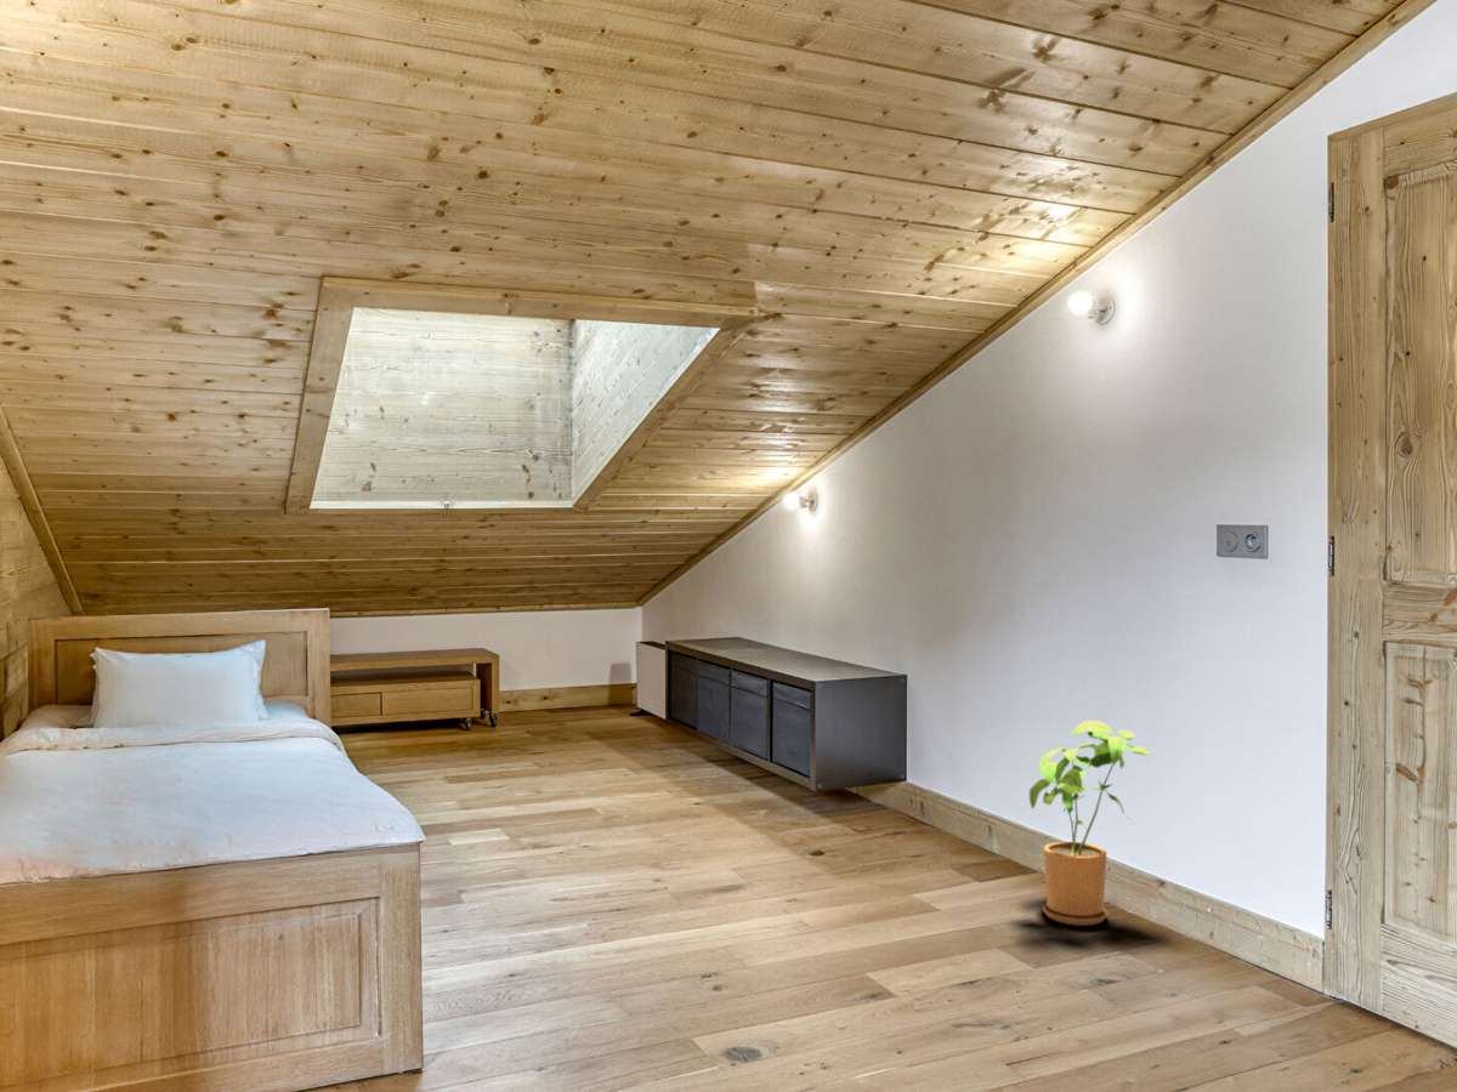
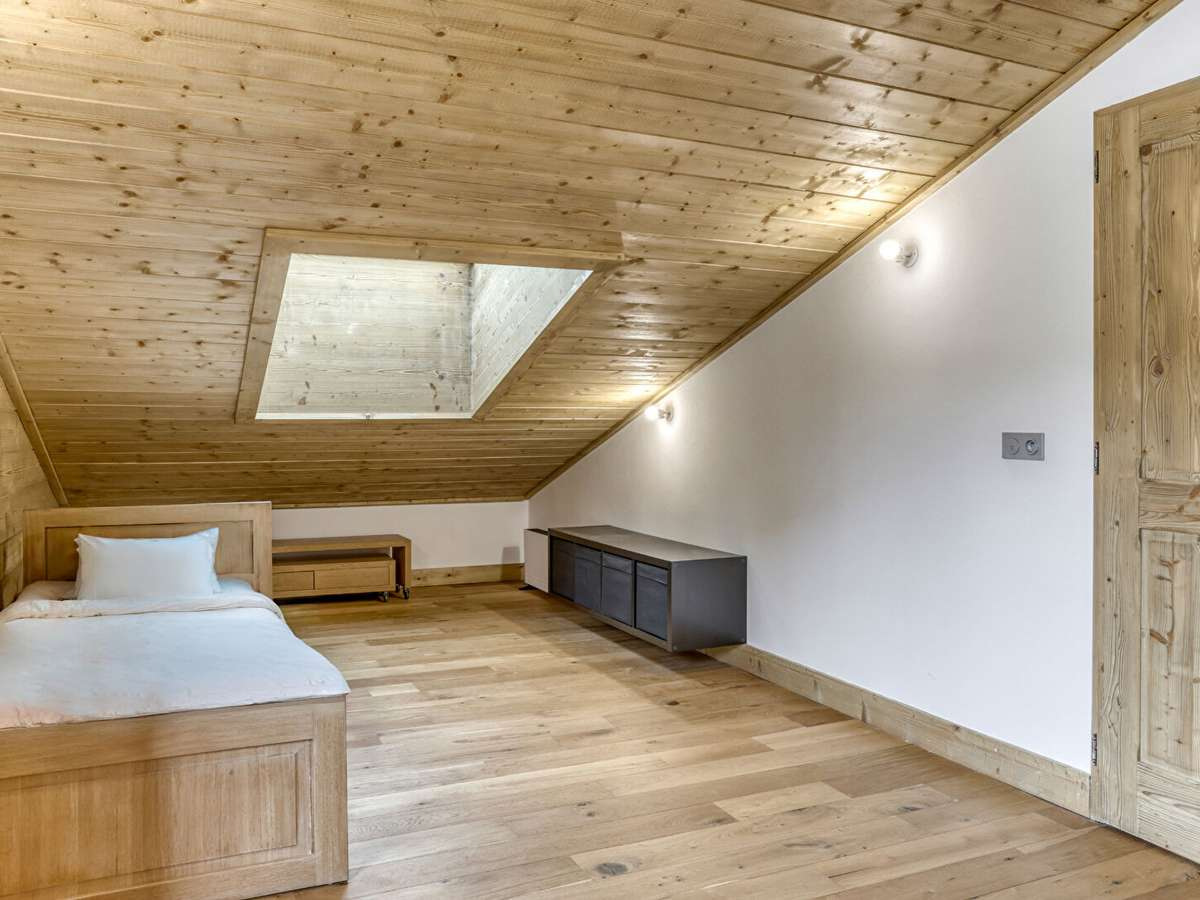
- house plant [1027,720,1153,927]
